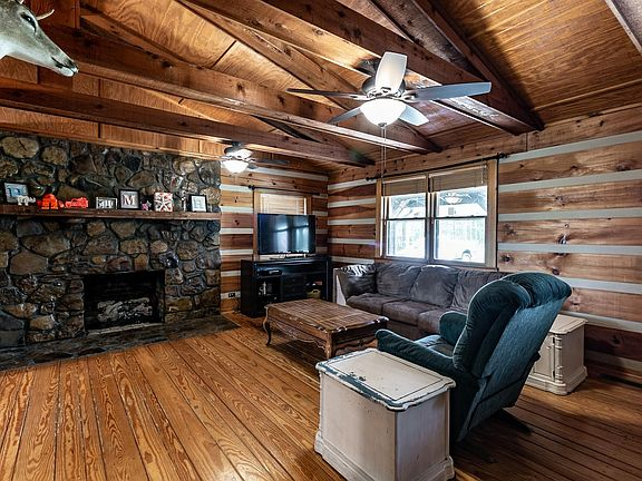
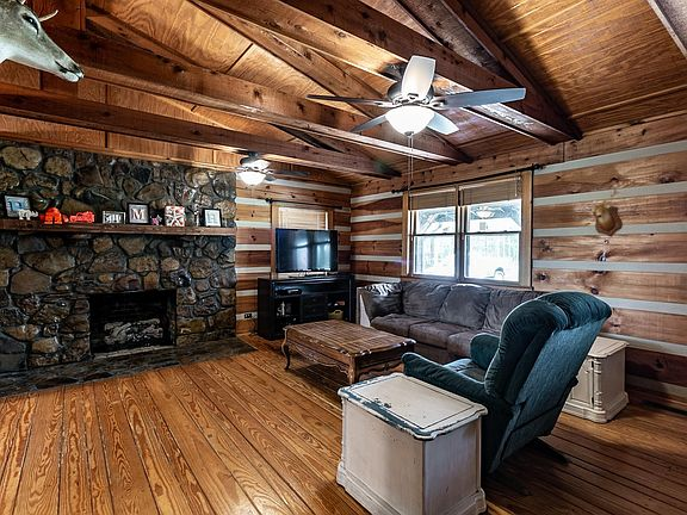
+ mounted trophy [587,187,624,238]
